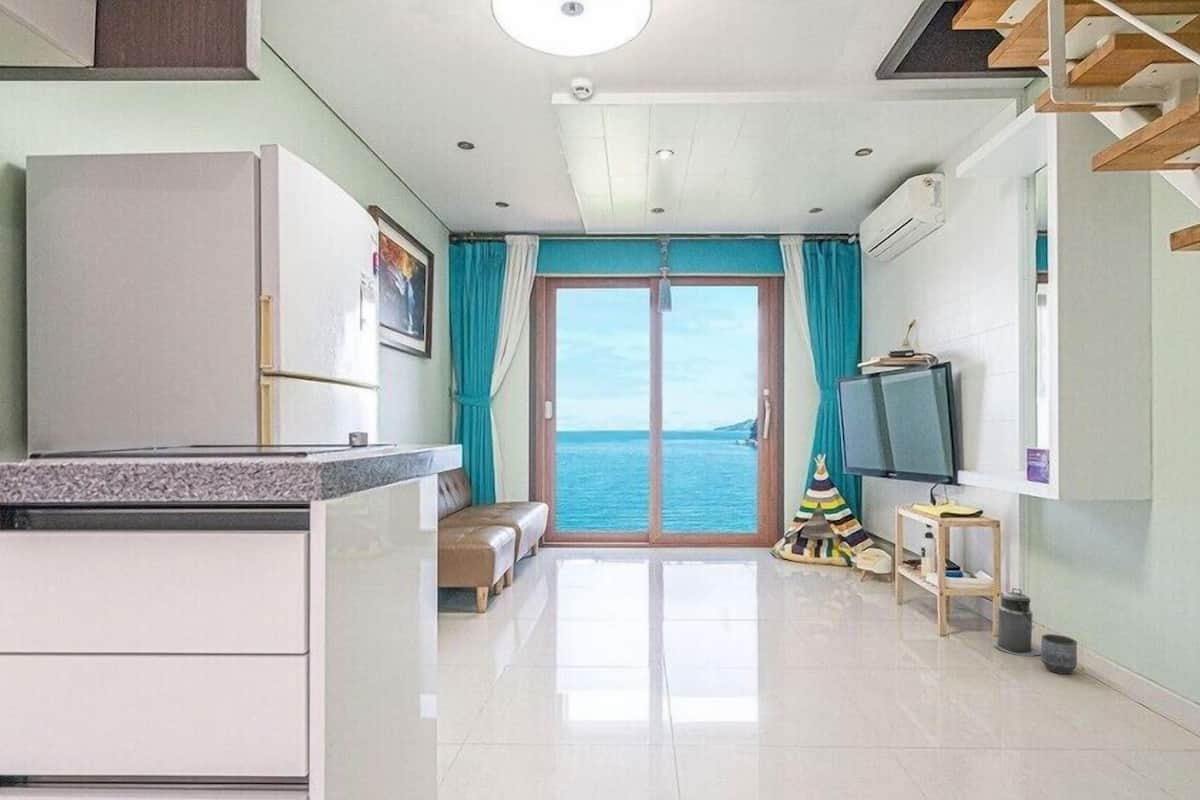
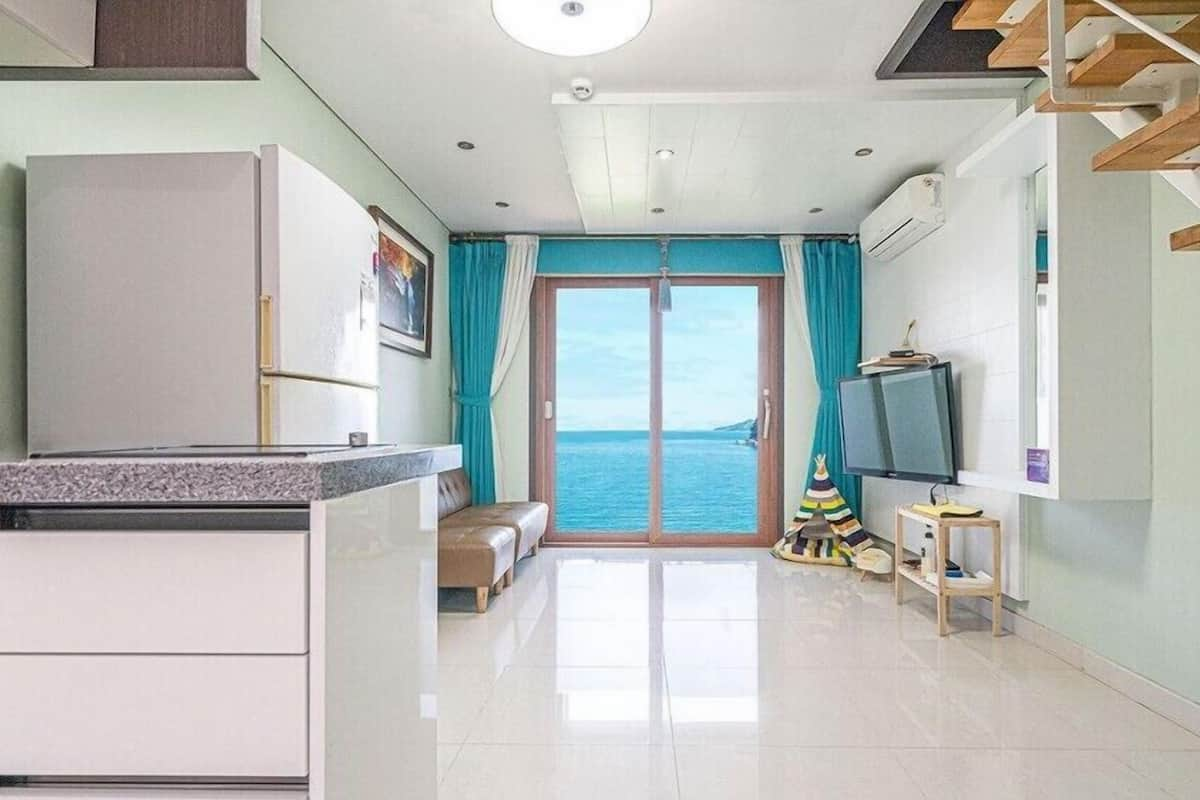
- canister [993,587,1042,657]
- planter [1040,633,1078,675]
